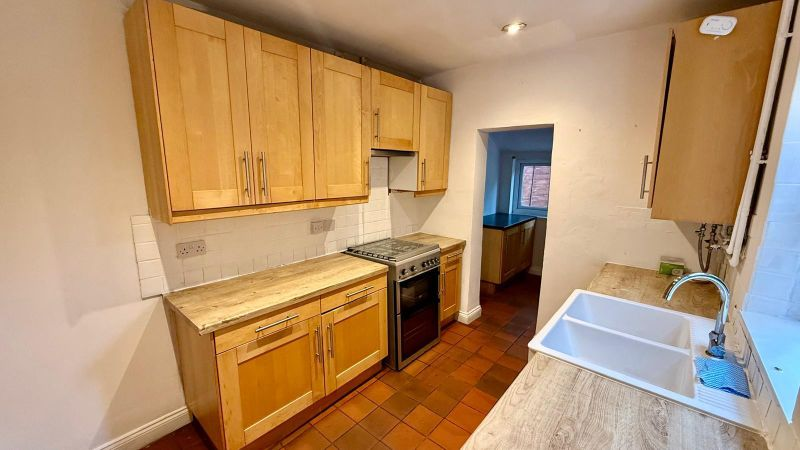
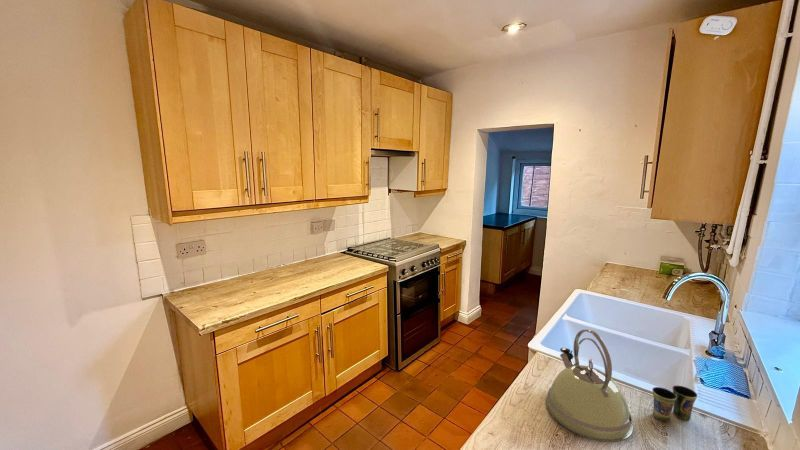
+ kettle [545,329,634,443]
+ cup [651,385,699,423]
